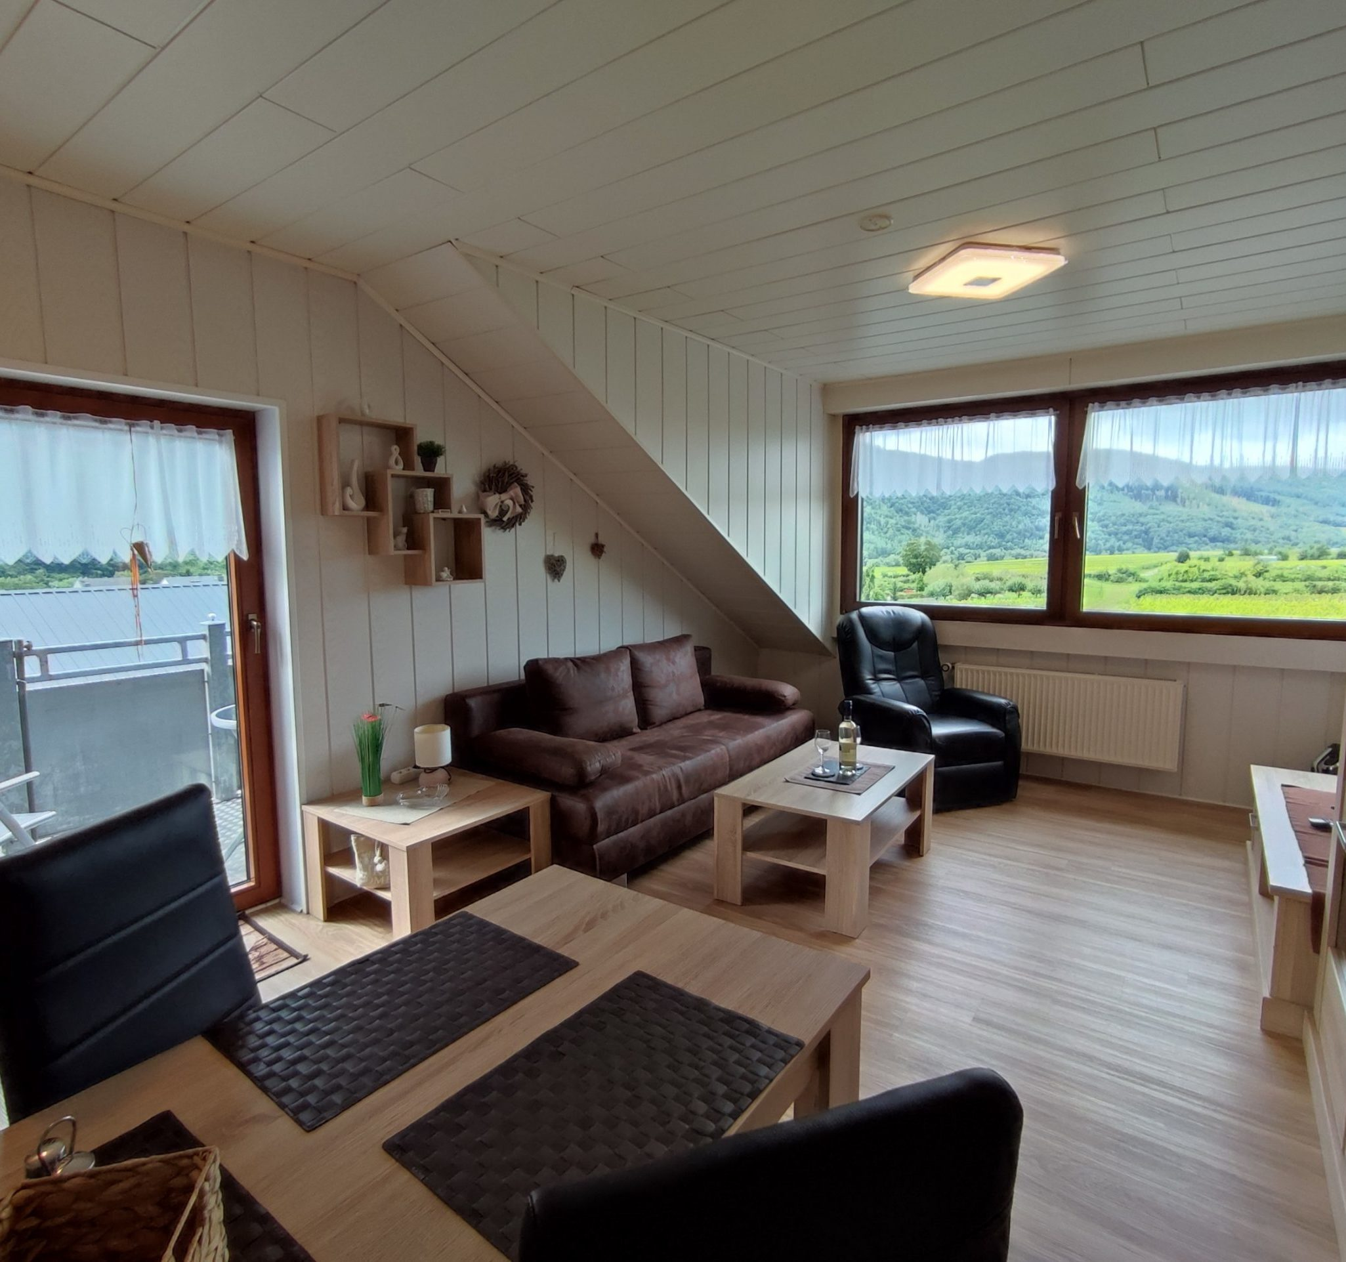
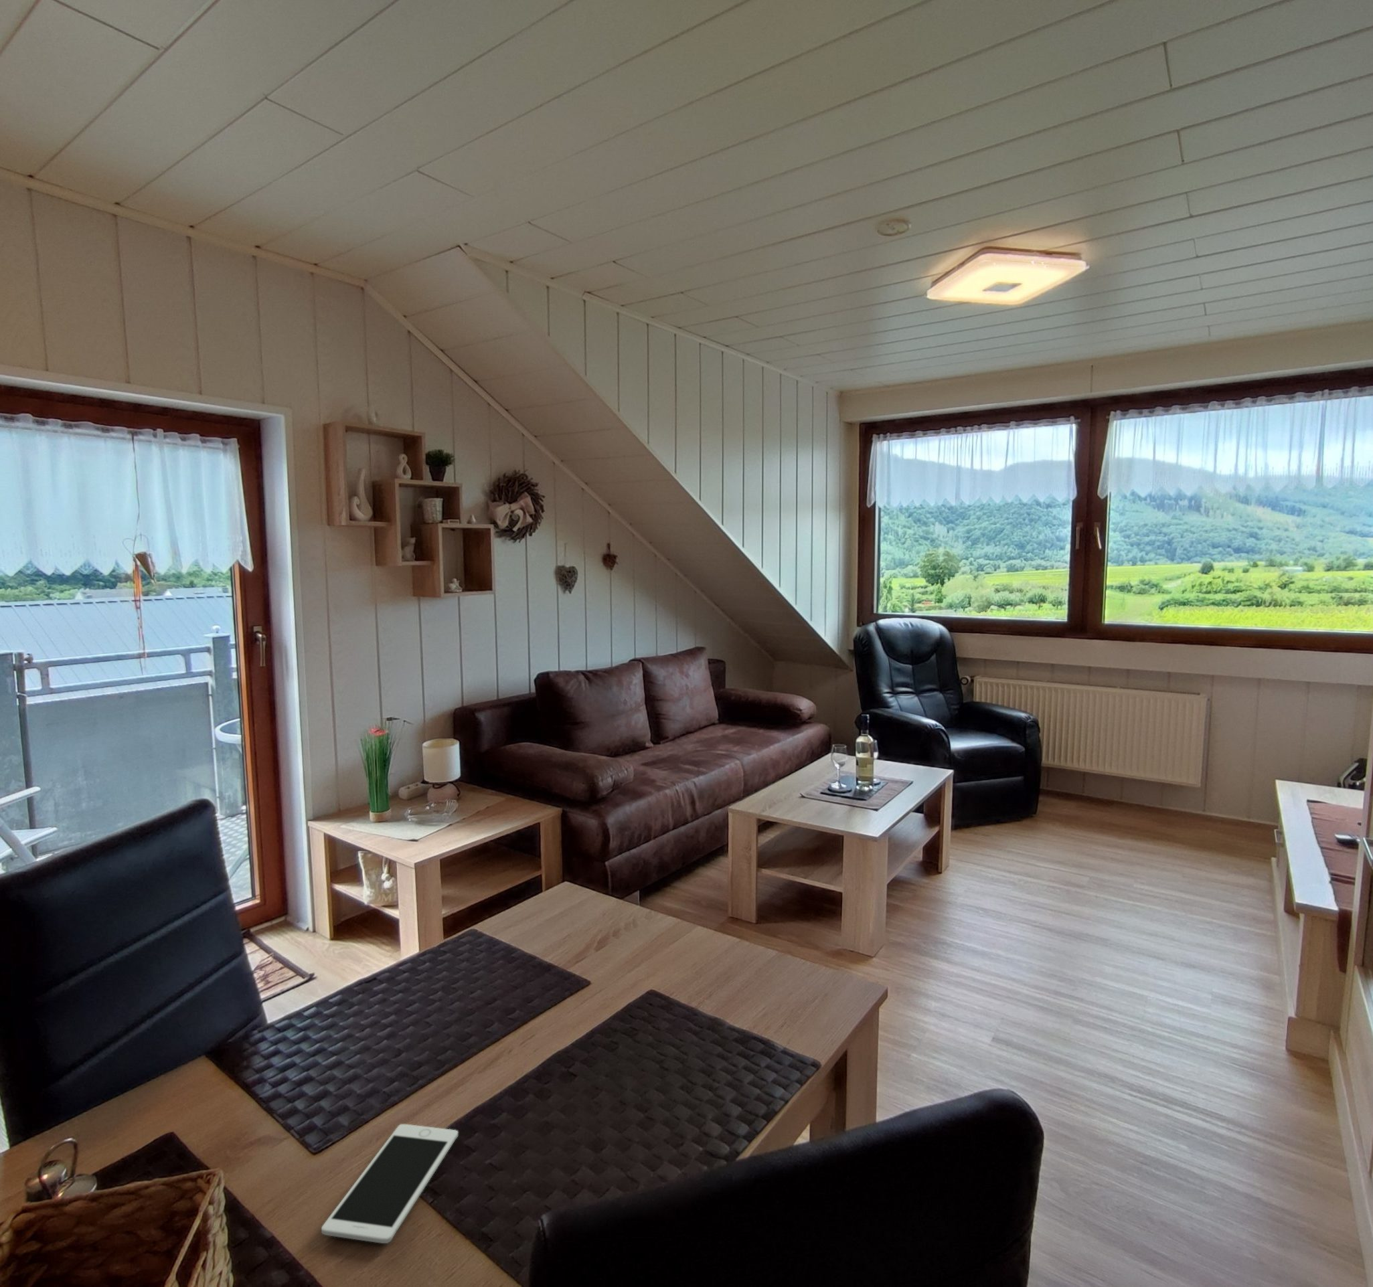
+ cell phone [321,1124,458,1245]
